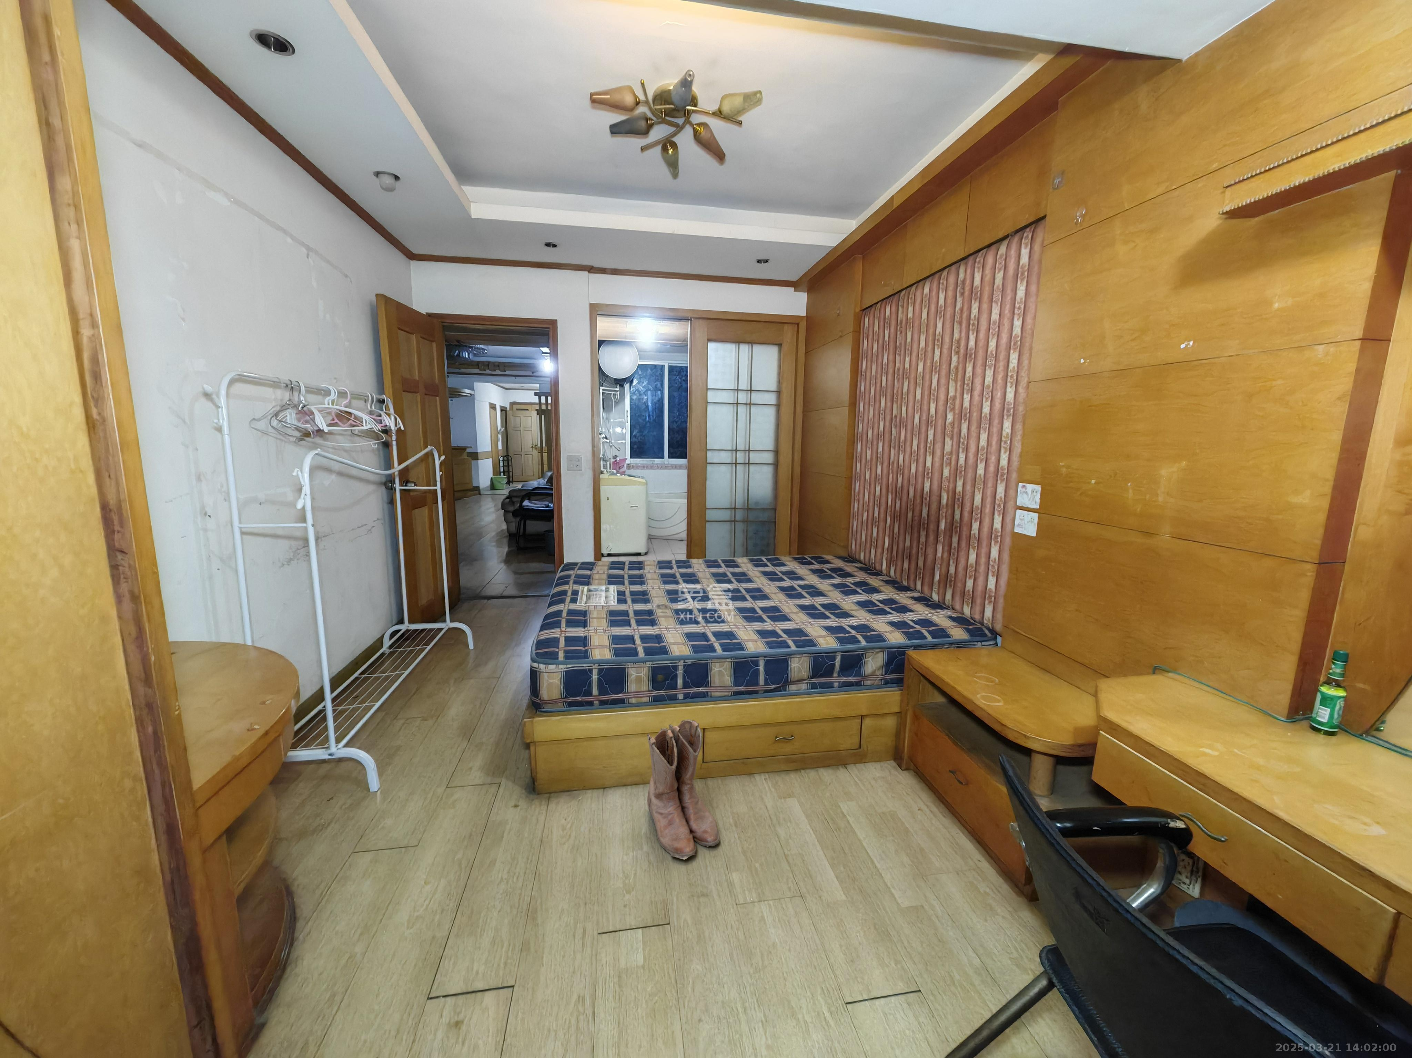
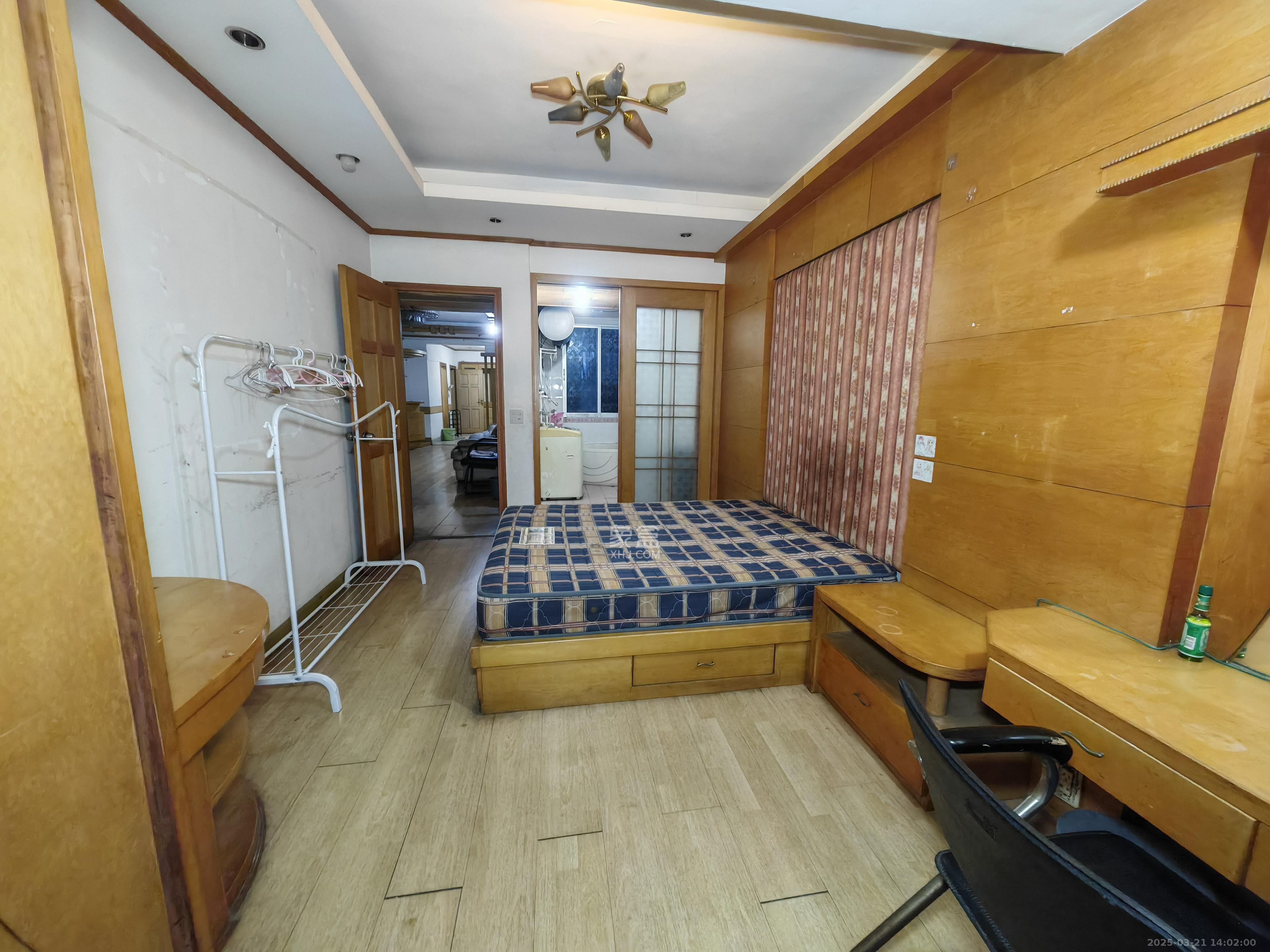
- boots [647,719,720,860]
